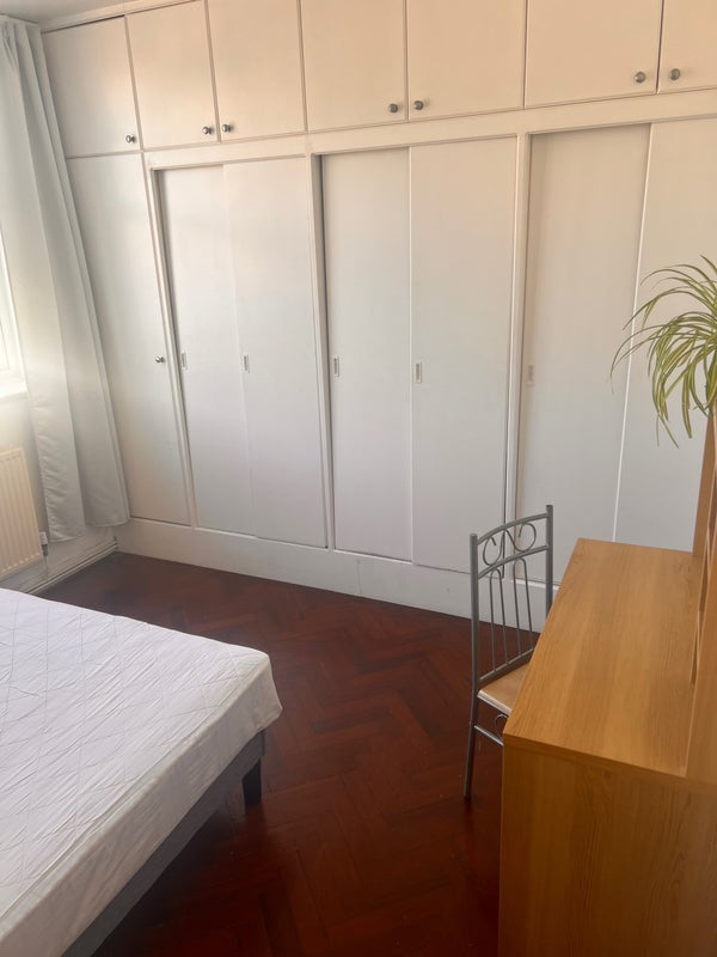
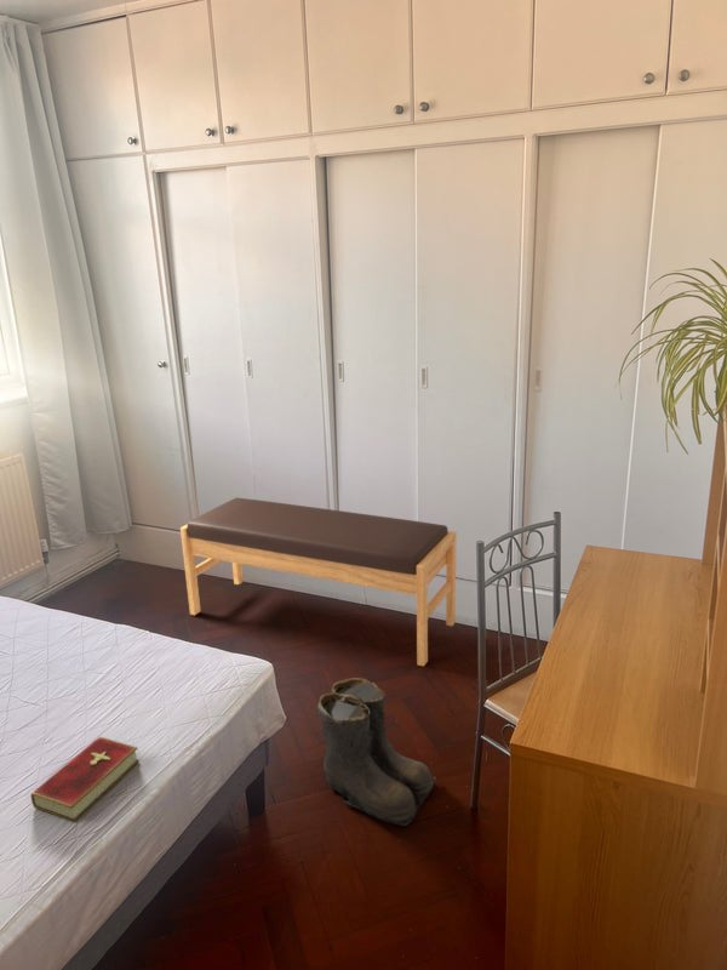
+ boots [316,677,437,827]
+ hardcover book [30,735,141,823]
+ bench [179,496,457,667]
